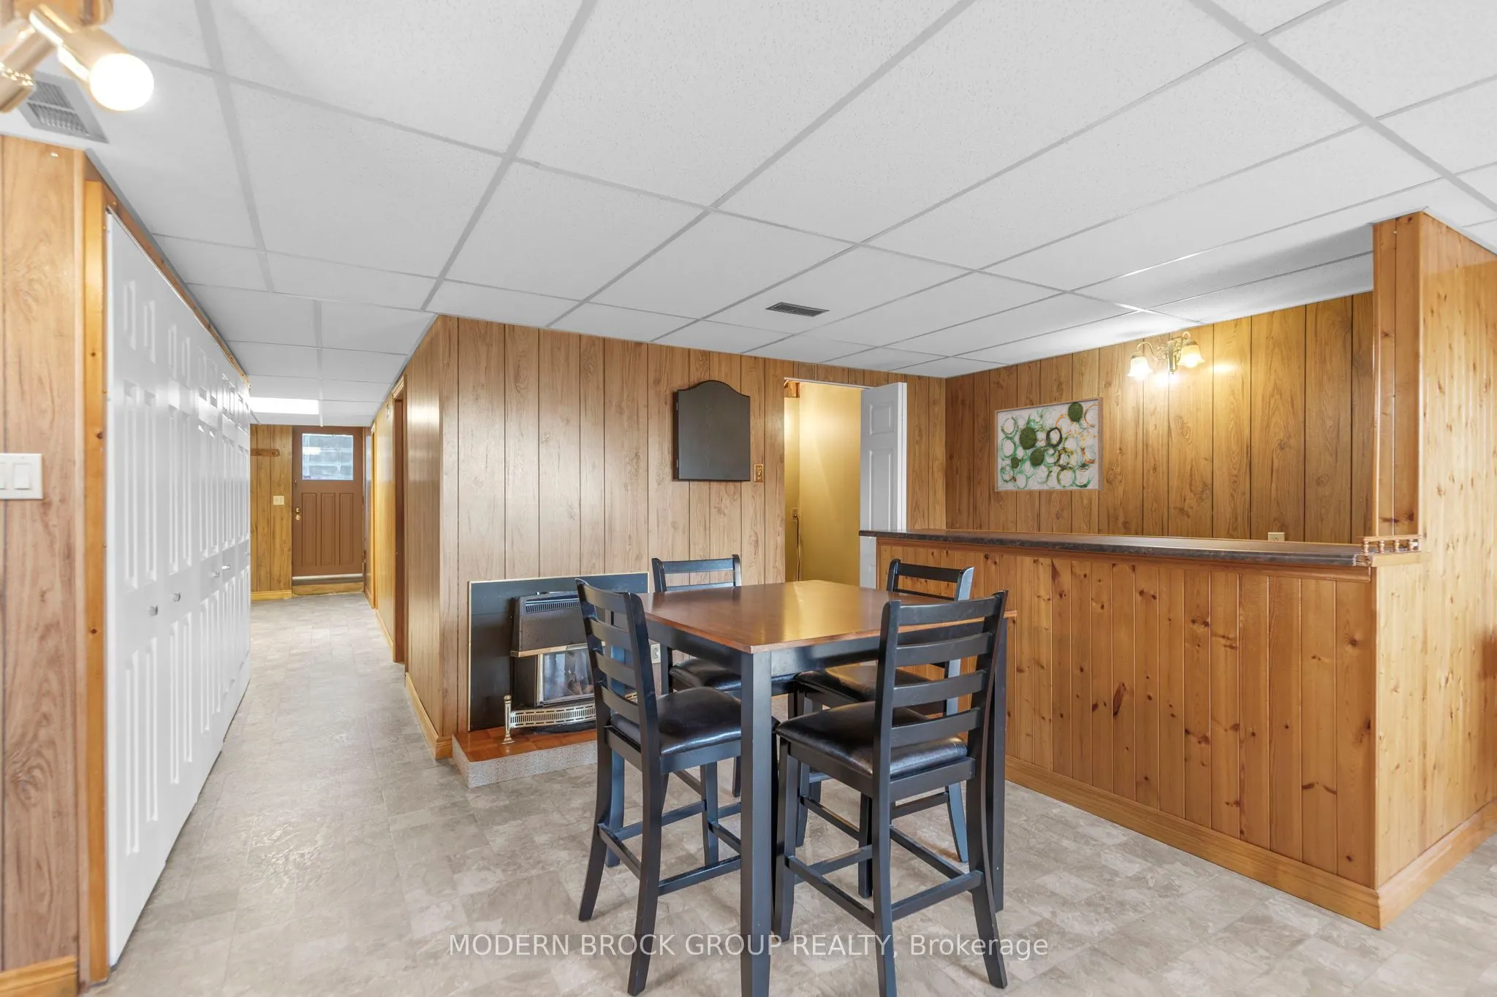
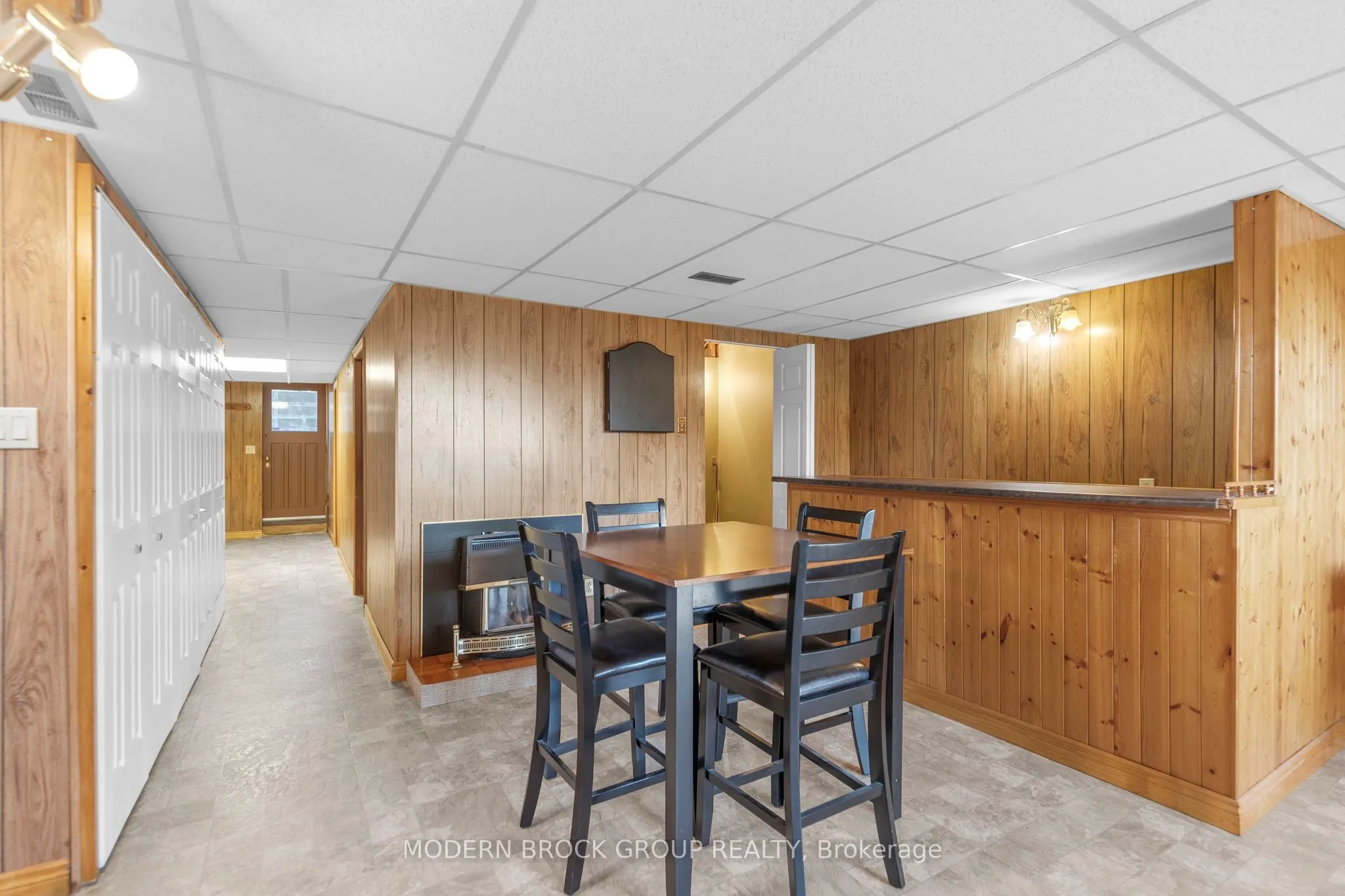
- wall art [994,396,1104,492]
